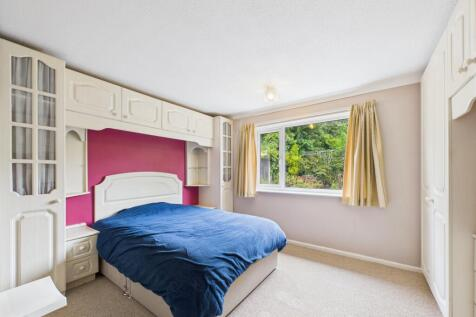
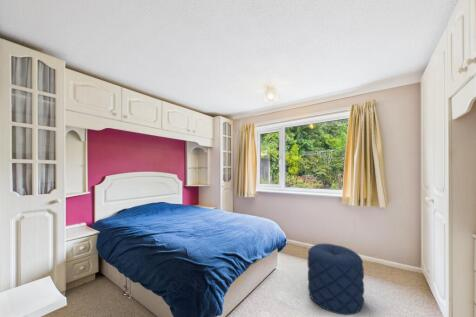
+ pouf [307,243,365,316]
